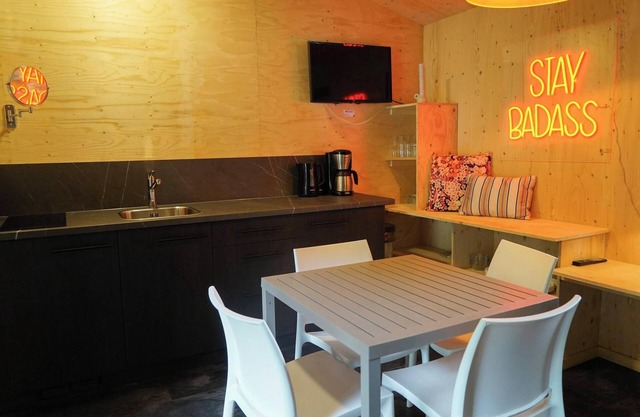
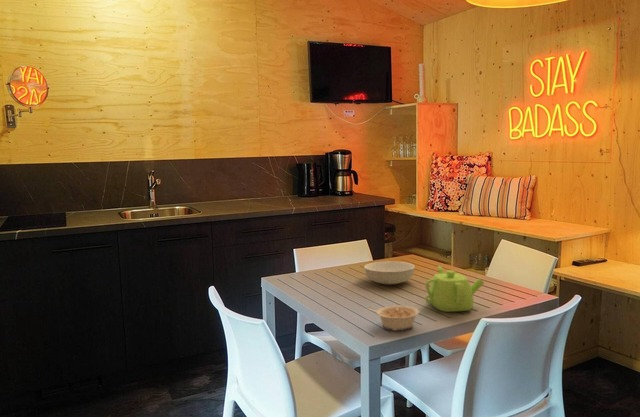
+ teapot [424,265,485,313]
+ serving bowl [363,260,416,286]
+ legume [367,304,420,332]
